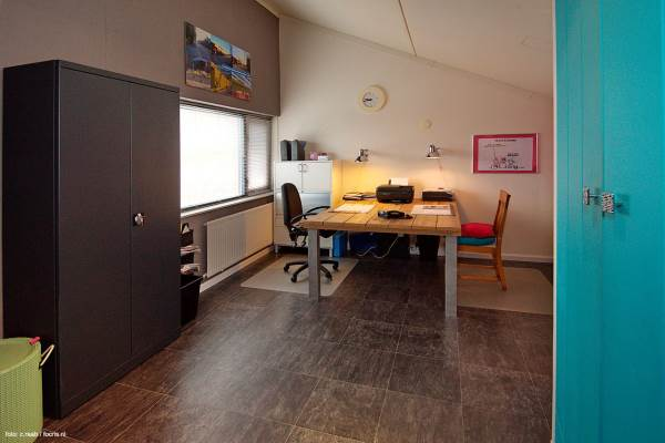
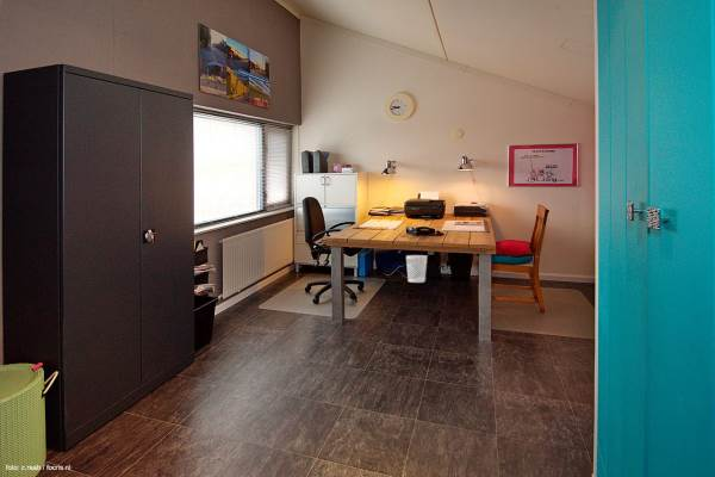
+ wastebasket [405,254,428,284]
